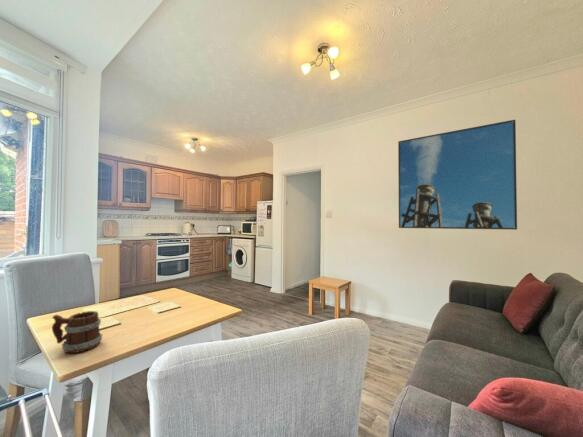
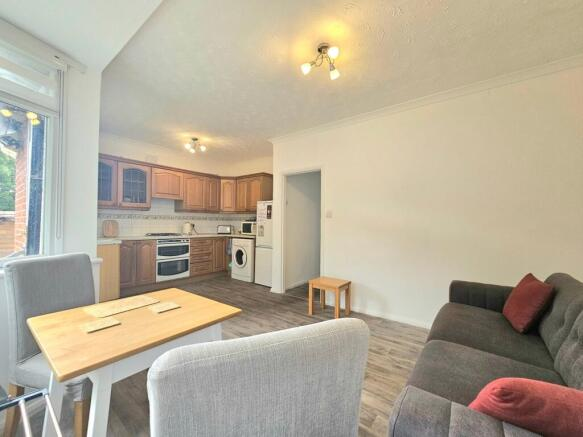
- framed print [397,119,518,231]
- mug [51,310,103,354]
